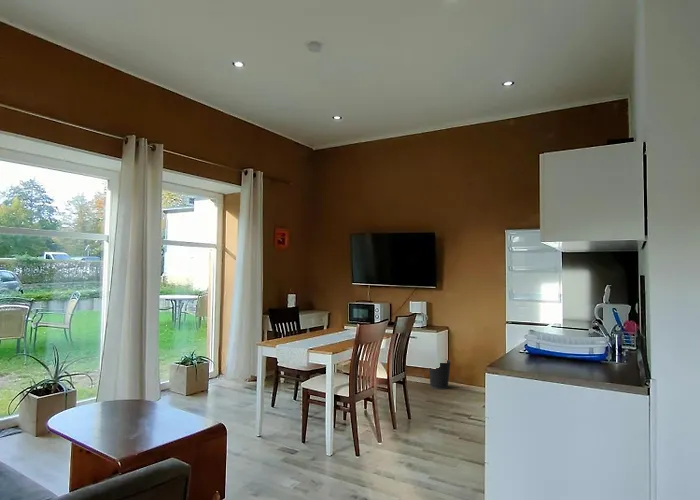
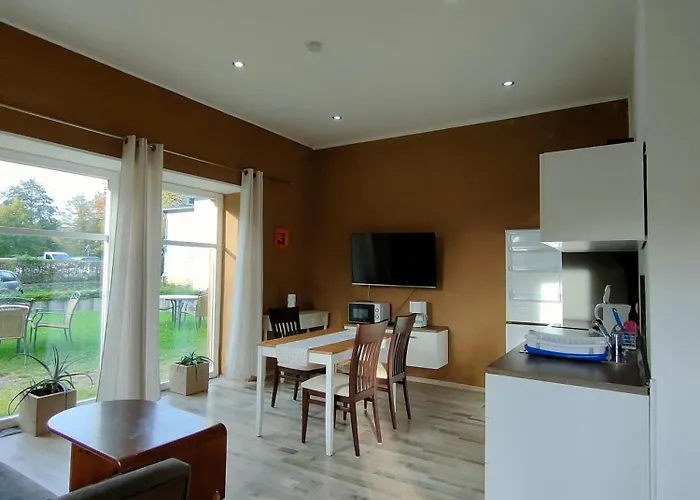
- wastebasket [428,359,452,390]
